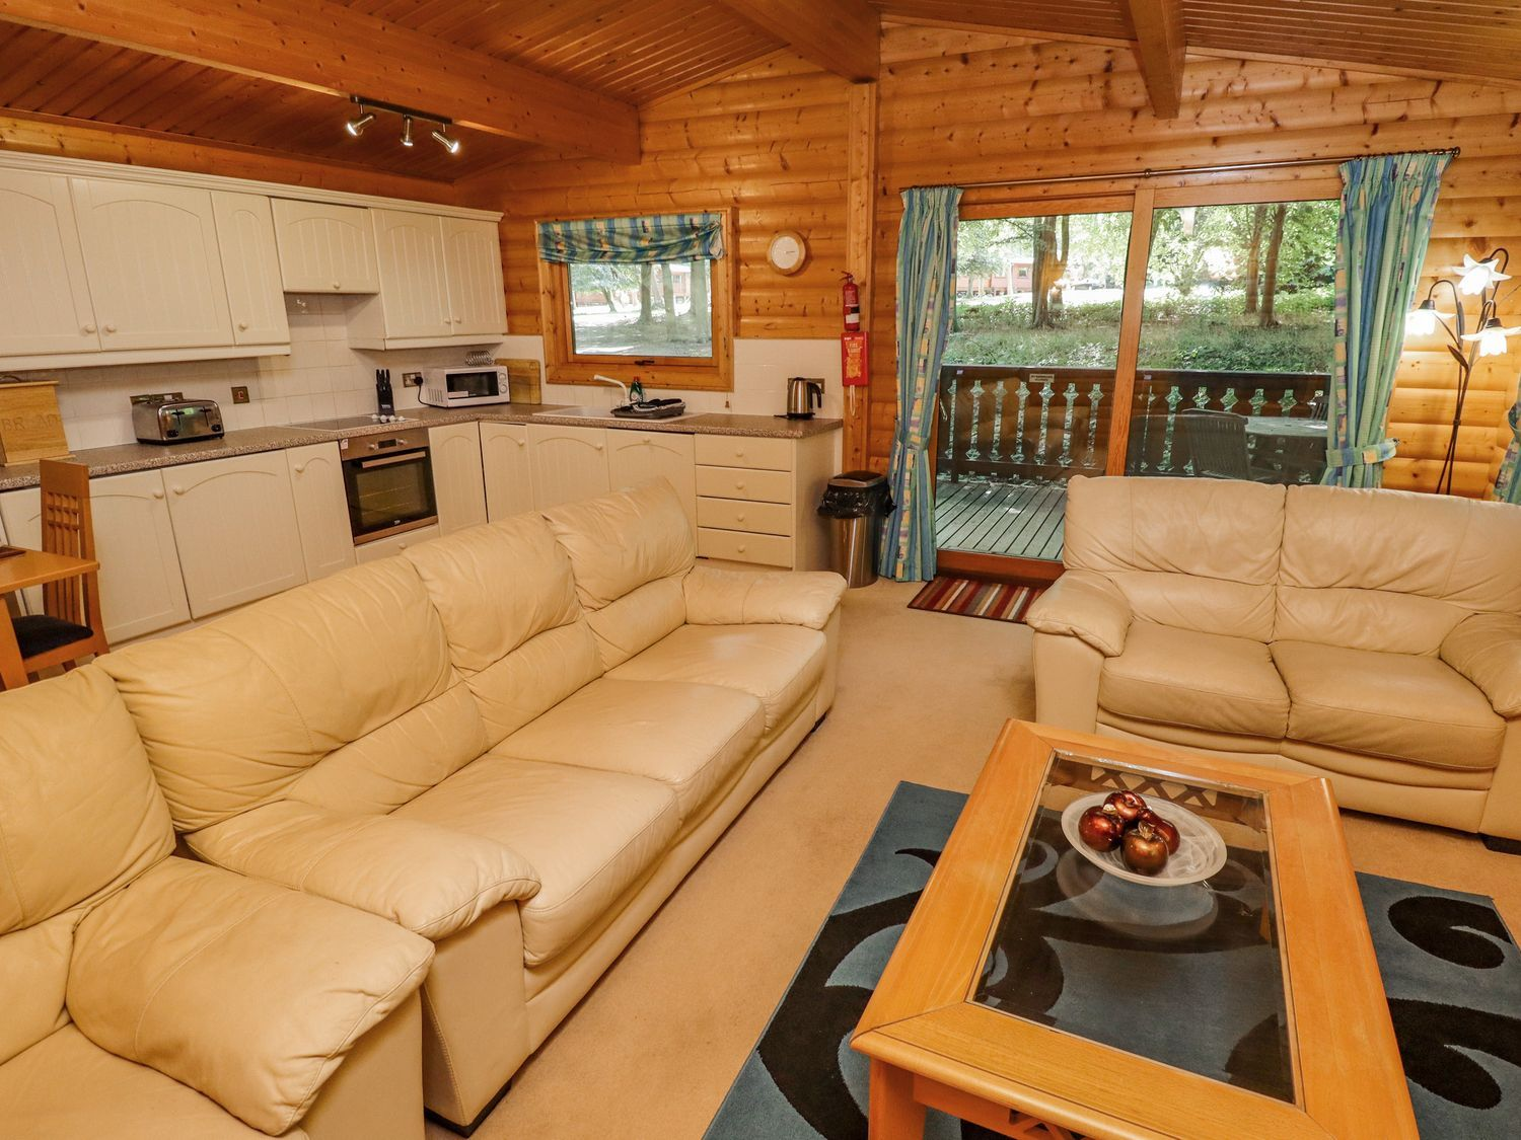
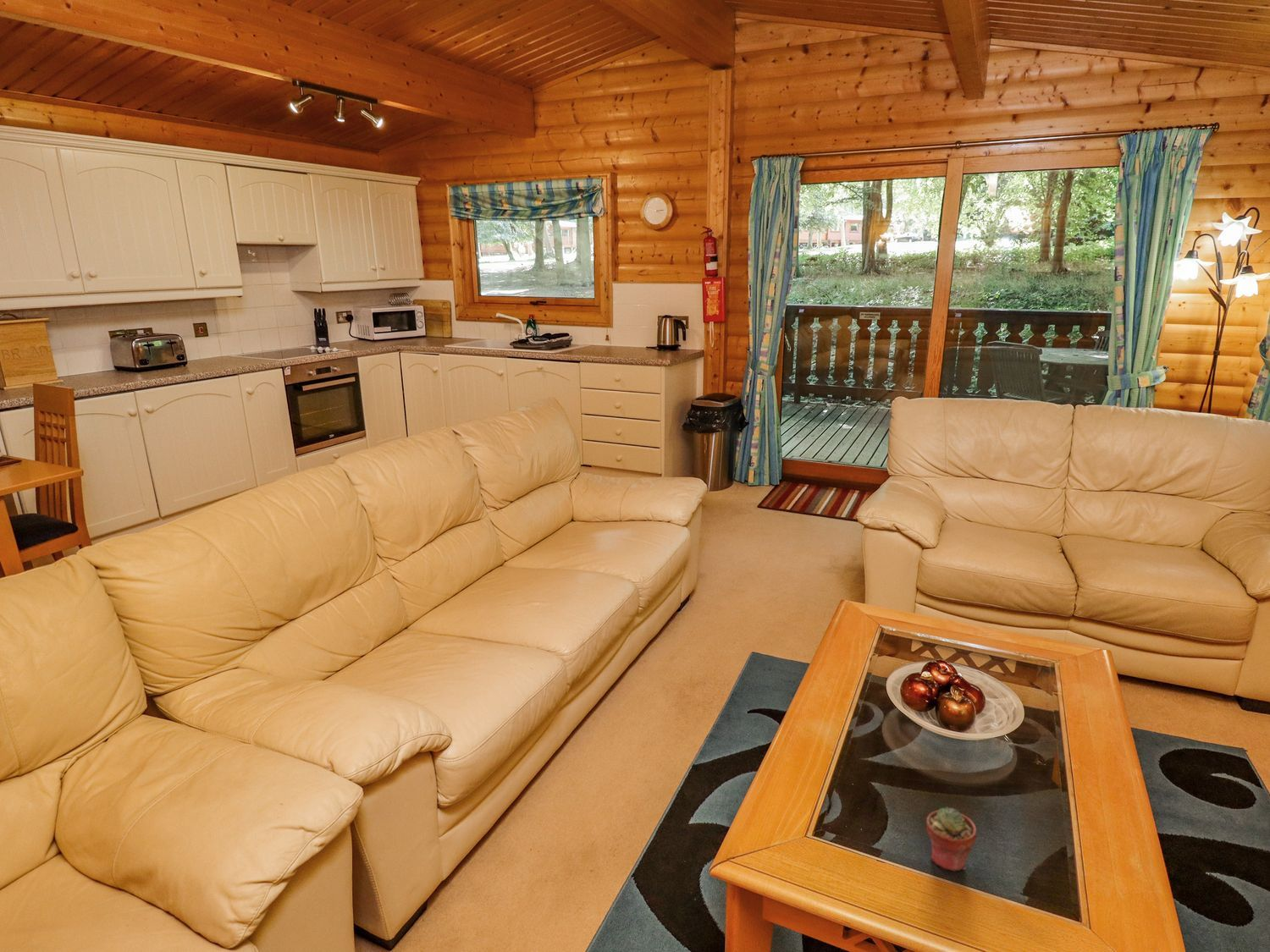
+ potted succulent [925,806,977,872]
